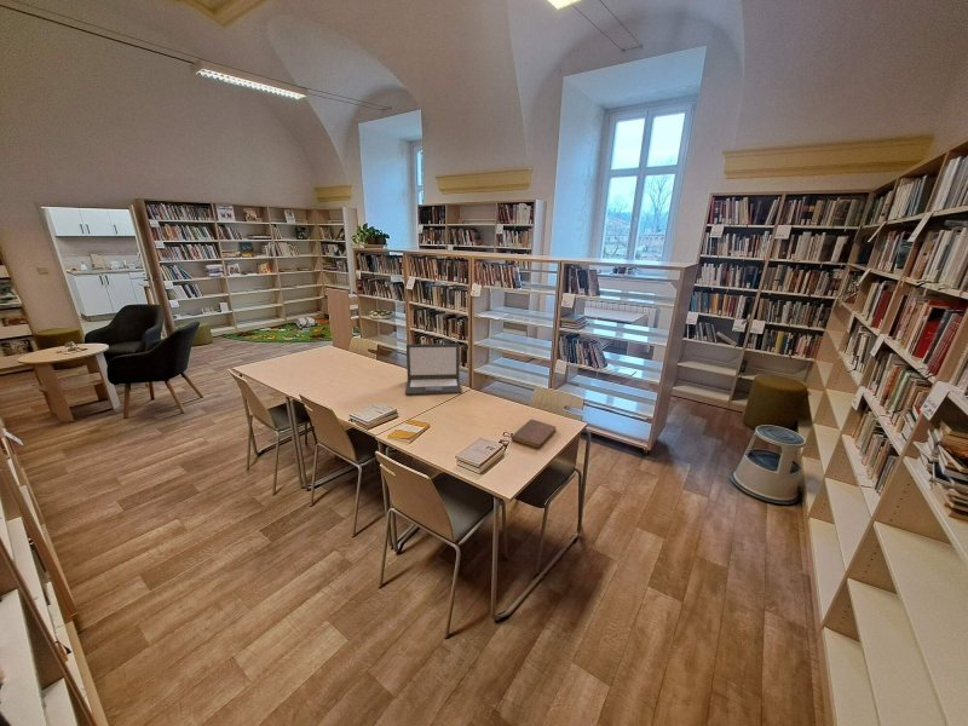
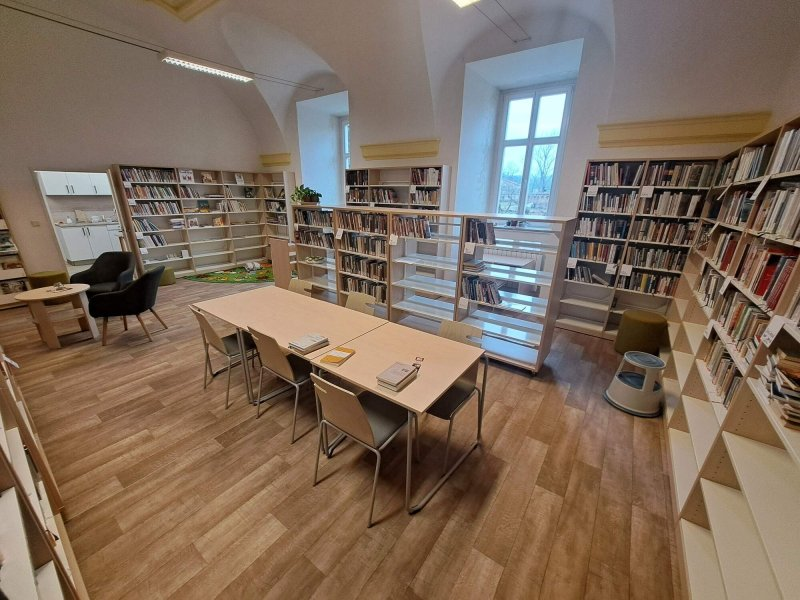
- laptop [404,342,463,396]
- notebook [511,419,558,450]
